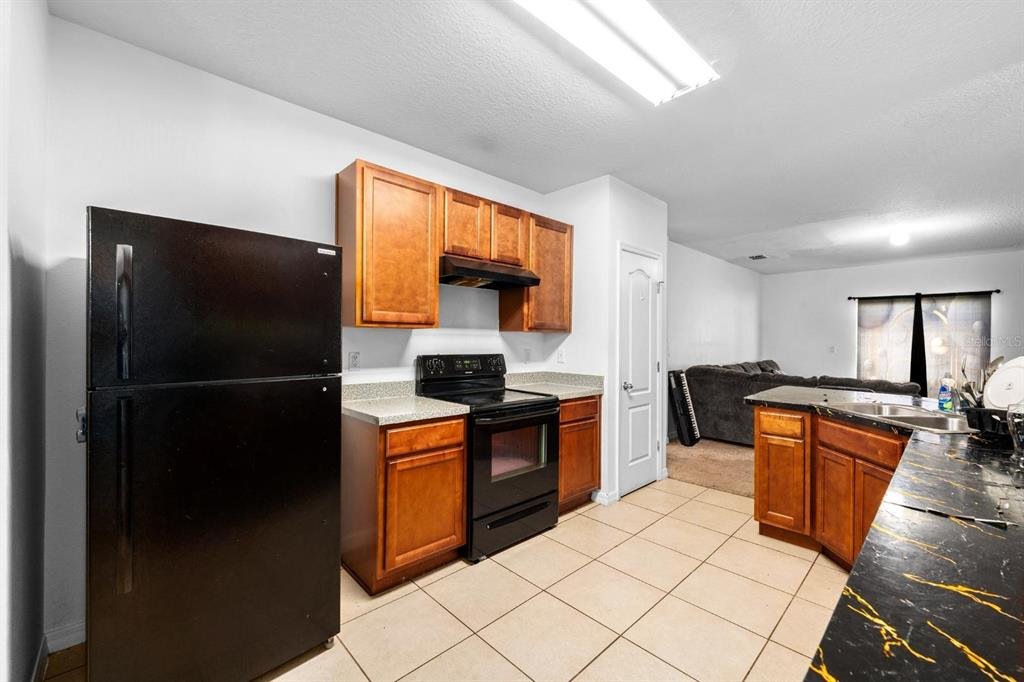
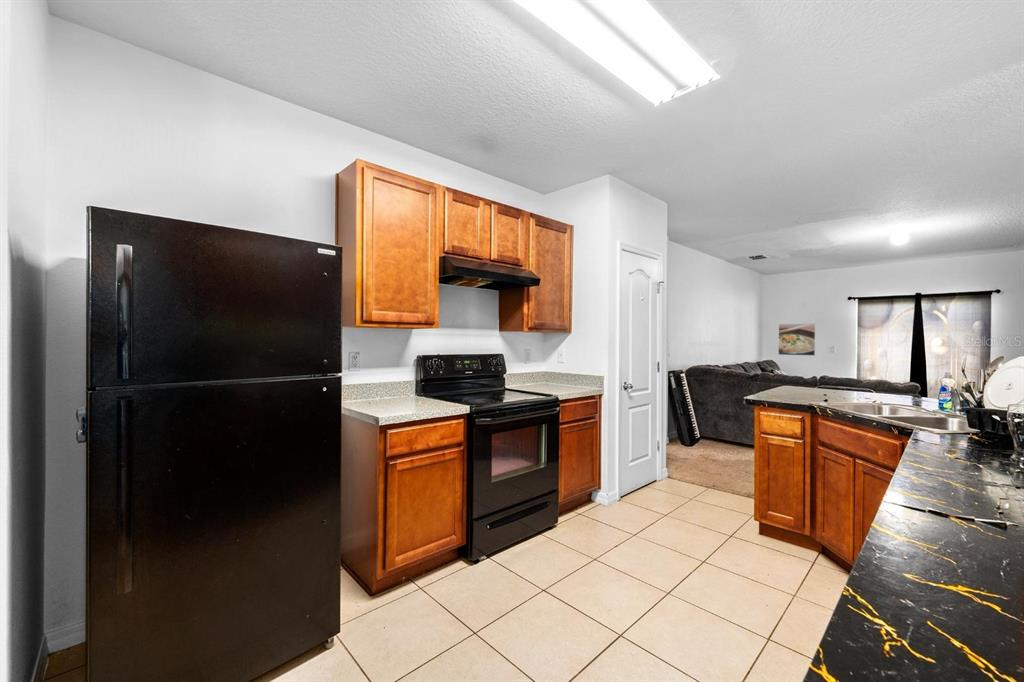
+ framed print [777,322,817,357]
